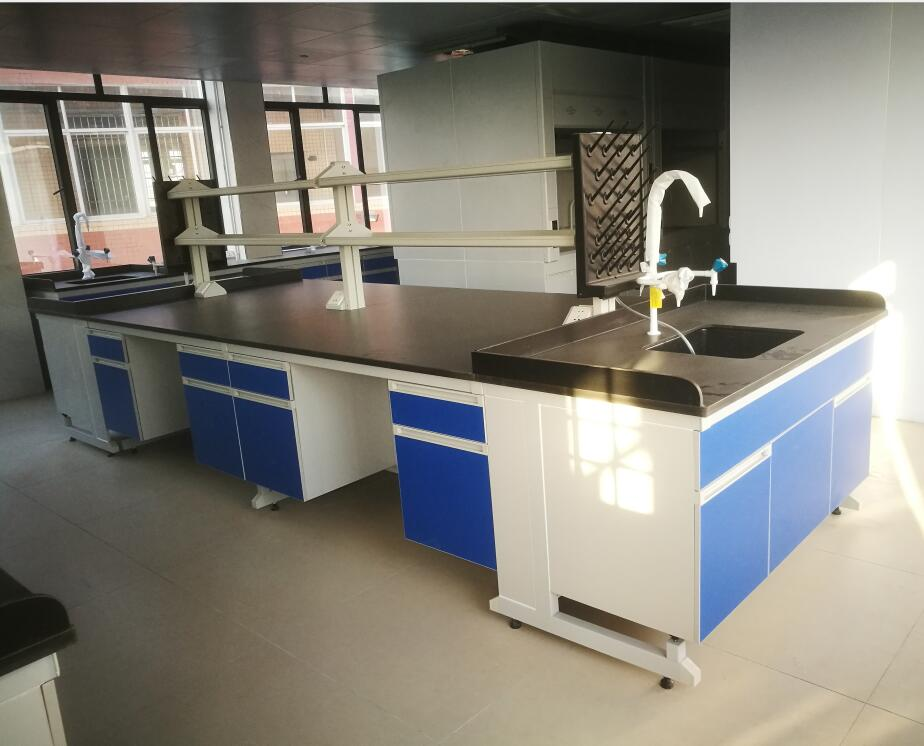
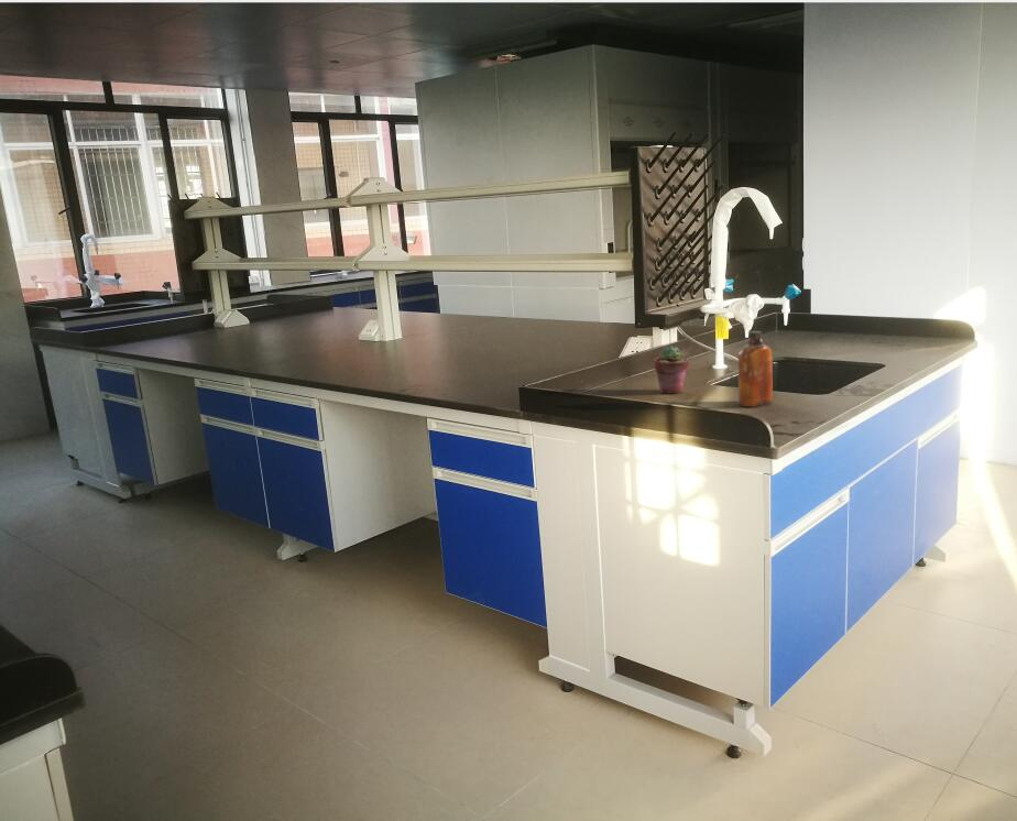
+ flask [737,330,774,408]
+ potted succulent [653,344,690,395]
